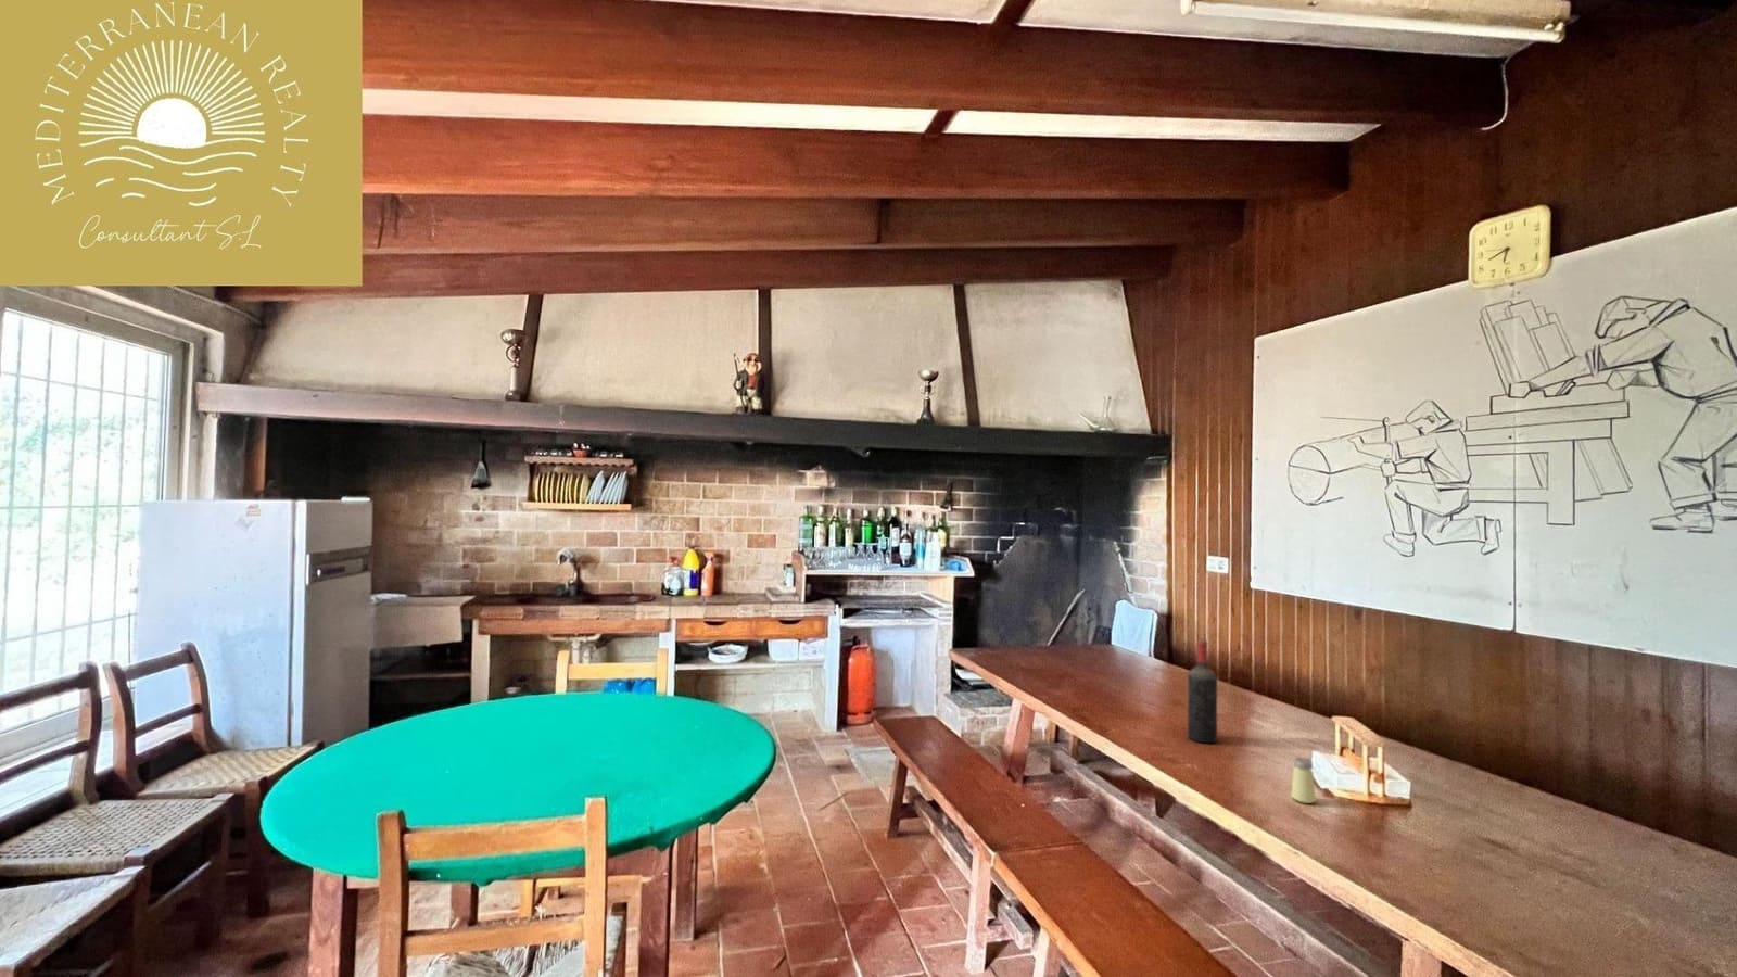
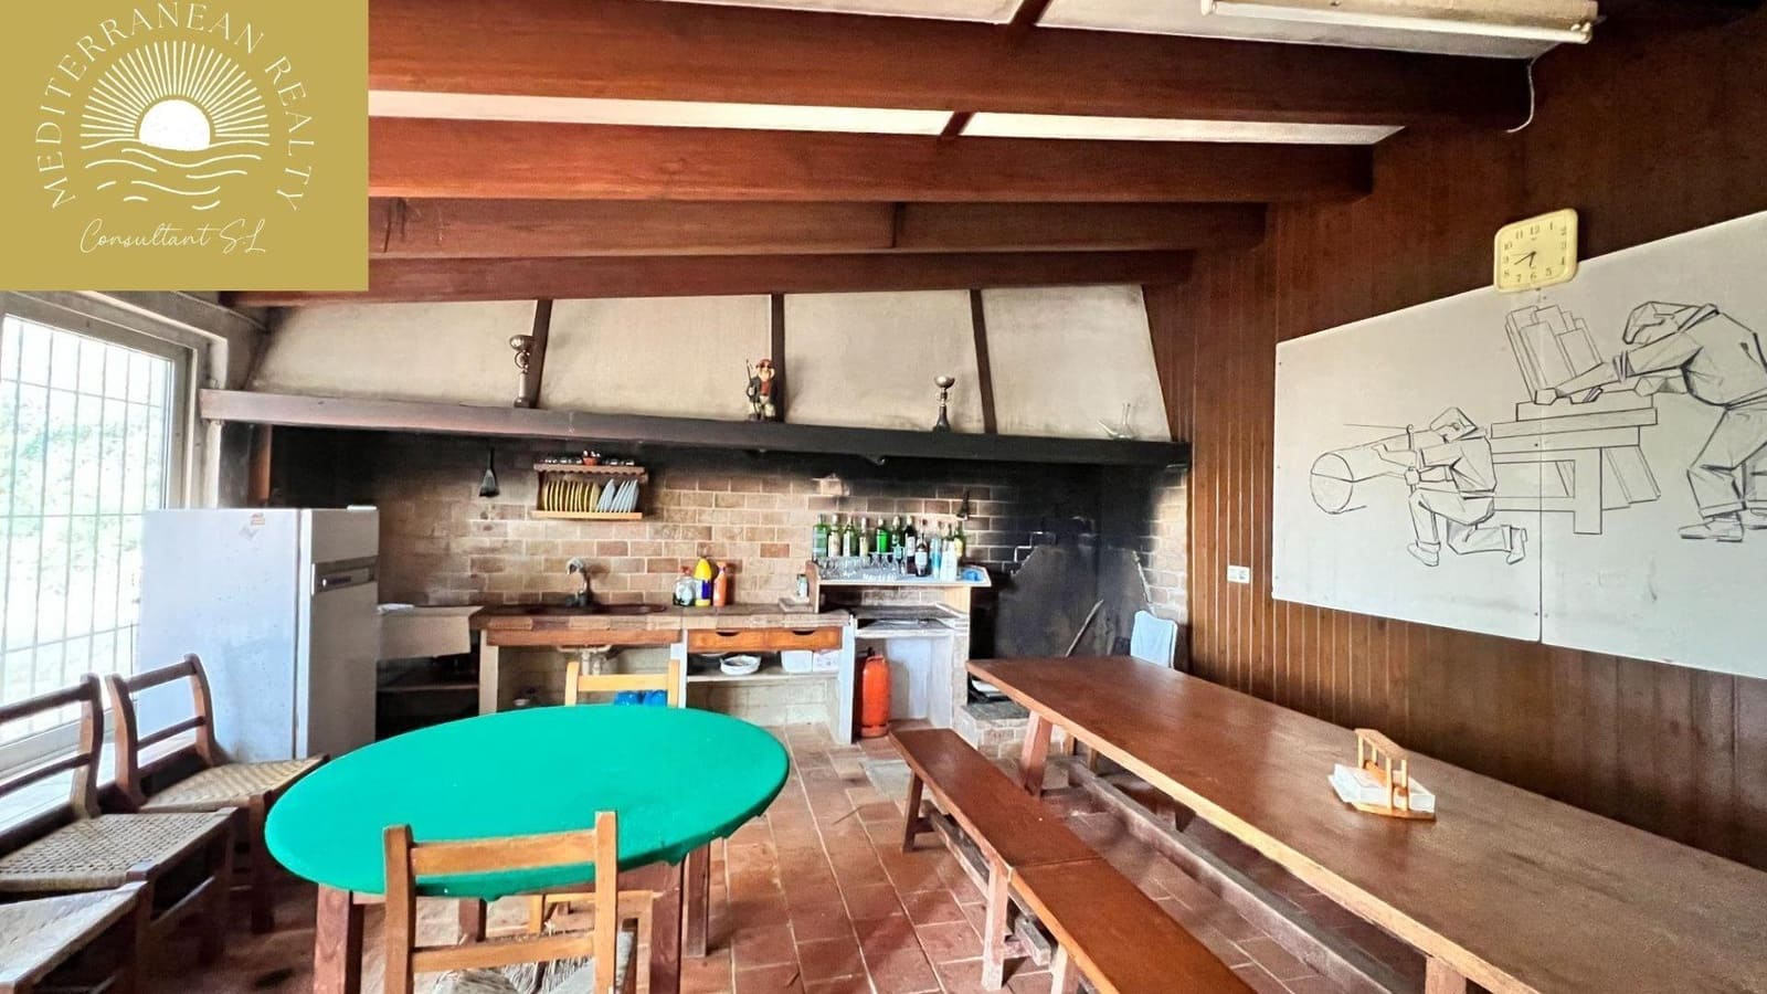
- saltshaker [1290,756,1317,804]
- wine bottle [1187,638,1218,743]
